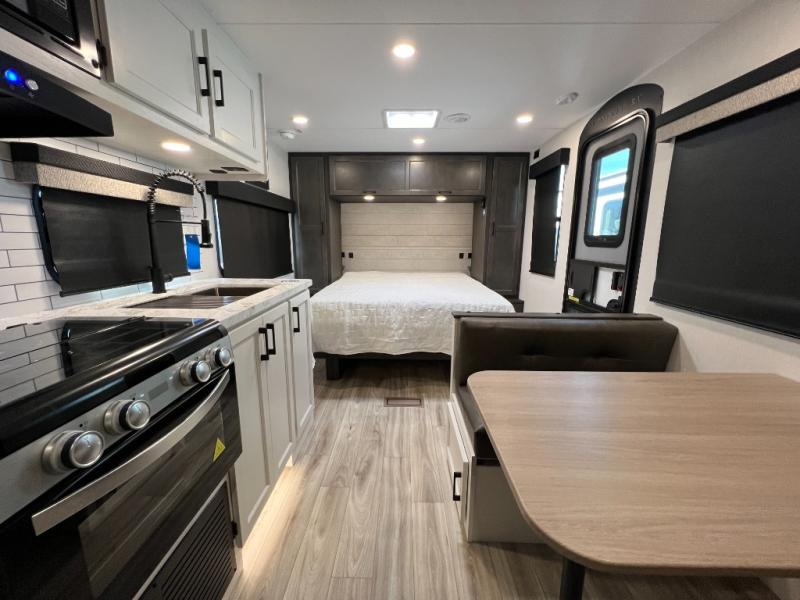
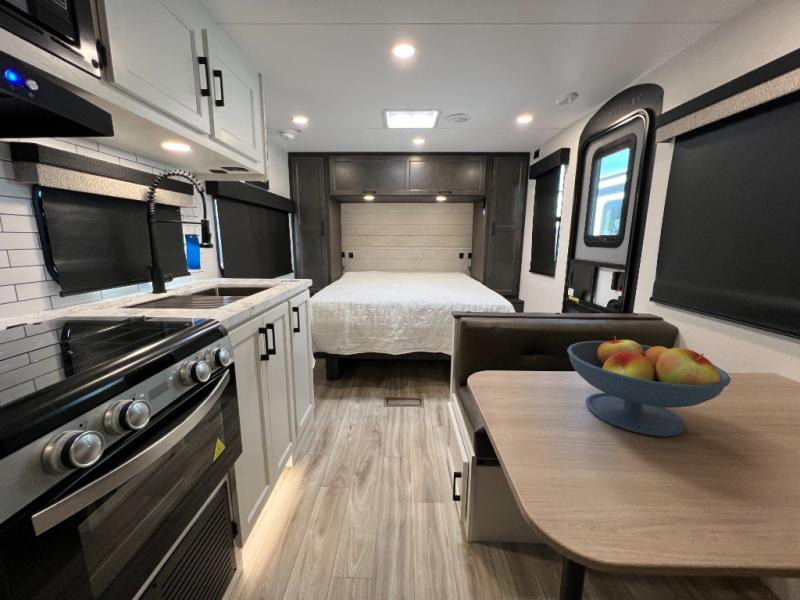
+ fruit bowl [566,335,732,437]
